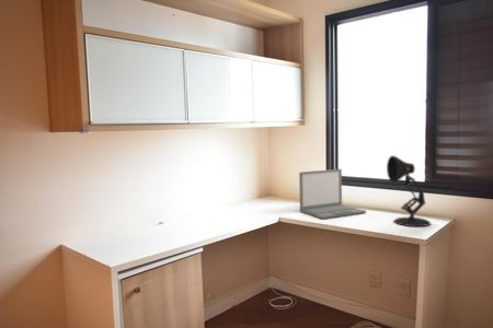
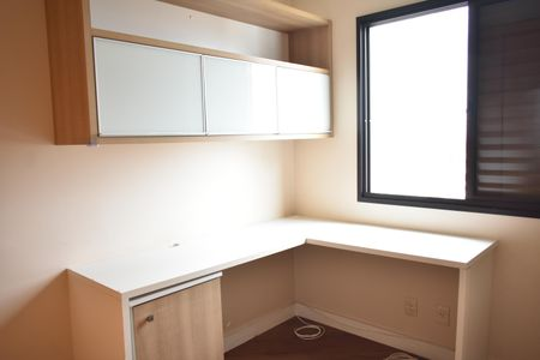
- desk lamp [386,154,432,227]
- laptop [298,168,367,220]
